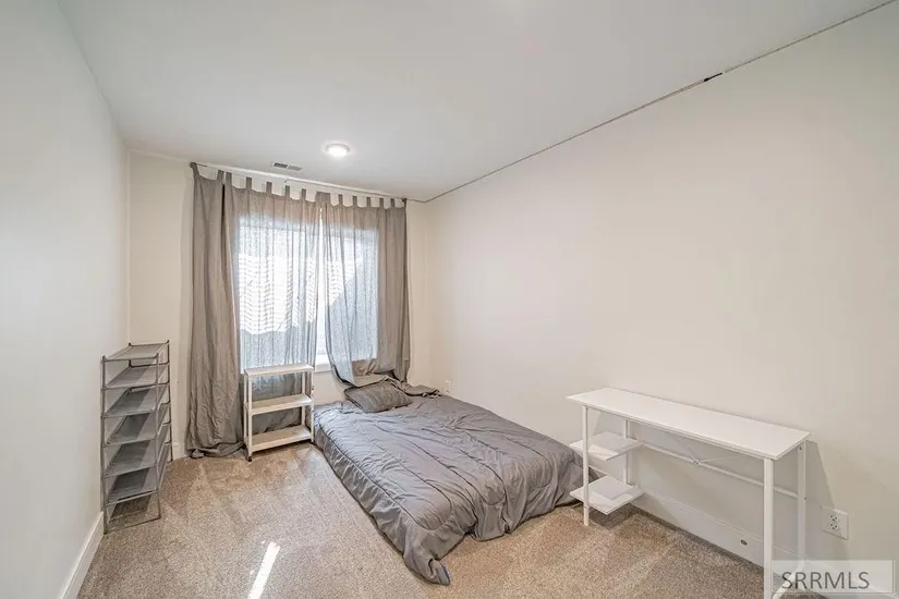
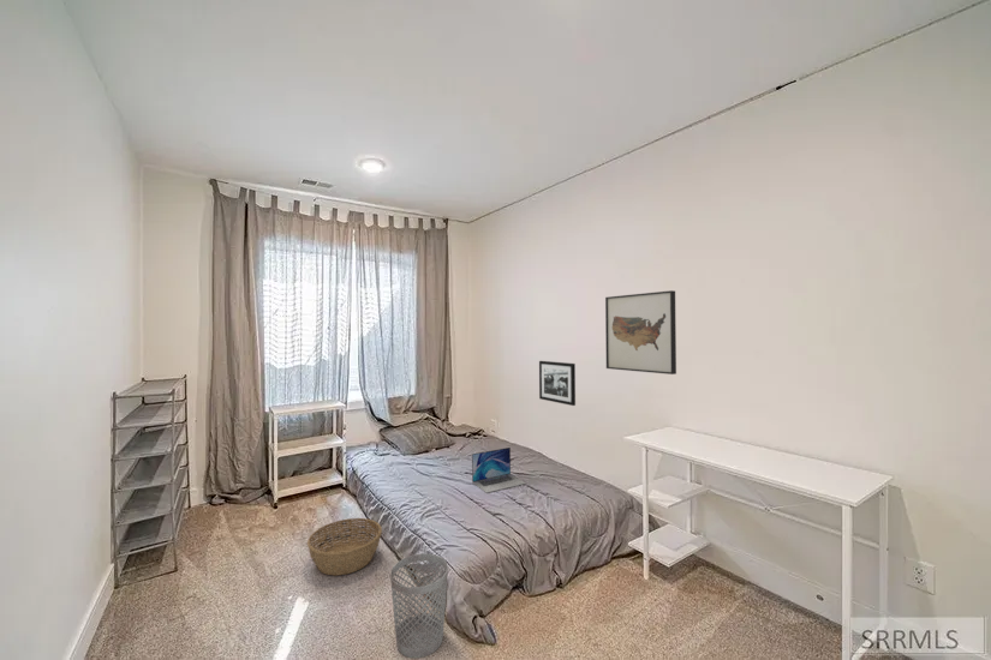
+ wastebasket [389,553,449,659]
+ laptop [471,446,527,494]
+ picture frame [538,360,577,407]
+ wall art [604,289,677,376]
+ basket [306,517,383,576]
